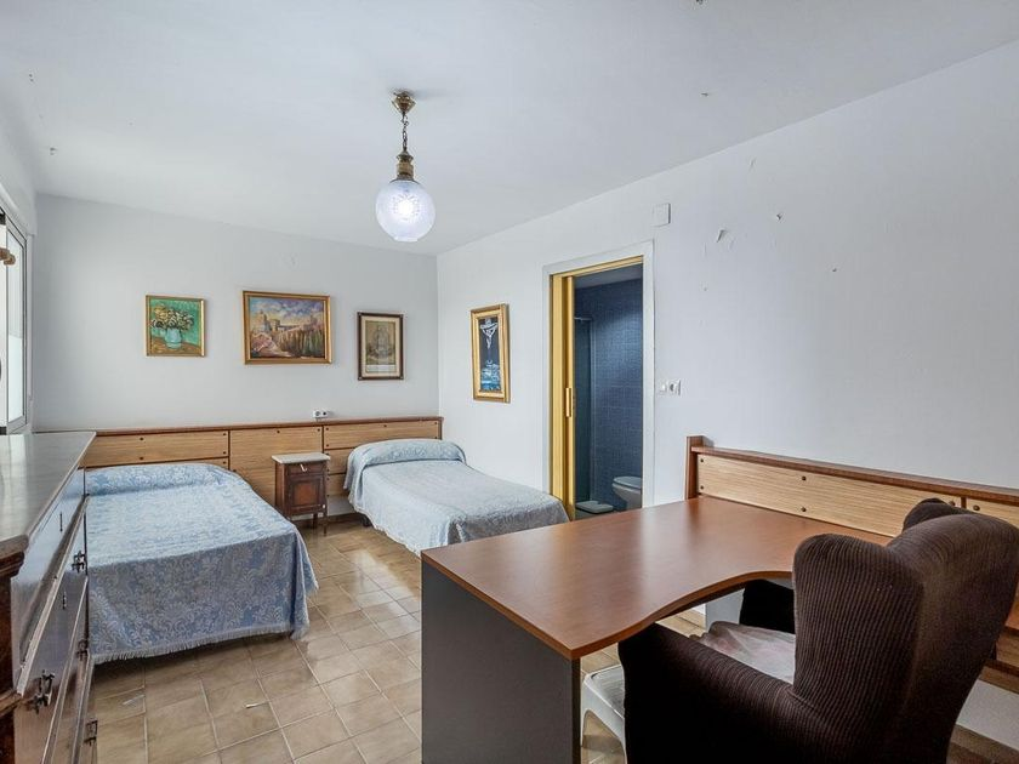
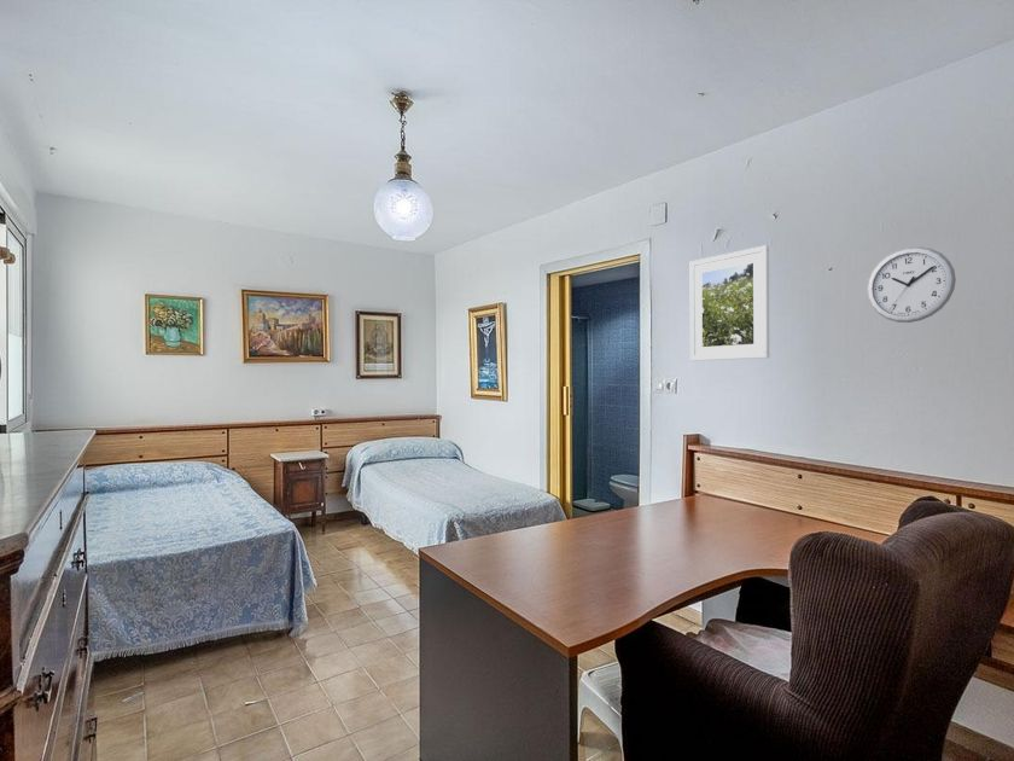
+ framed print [689,244,770,362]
+ wall clock [866,245,957,324]
